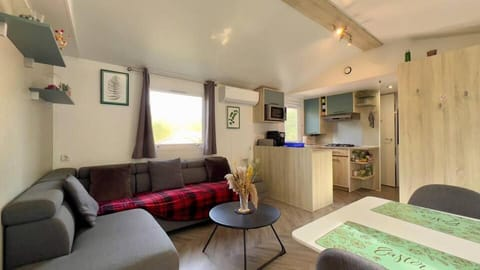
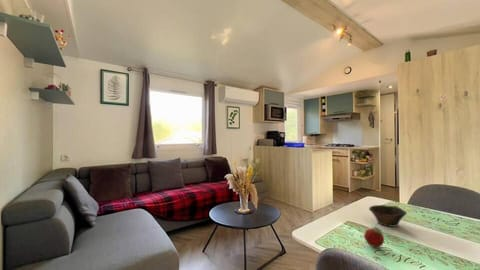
+ fruit [363,225,385,248]
+ bowl [368,204,408,228]
